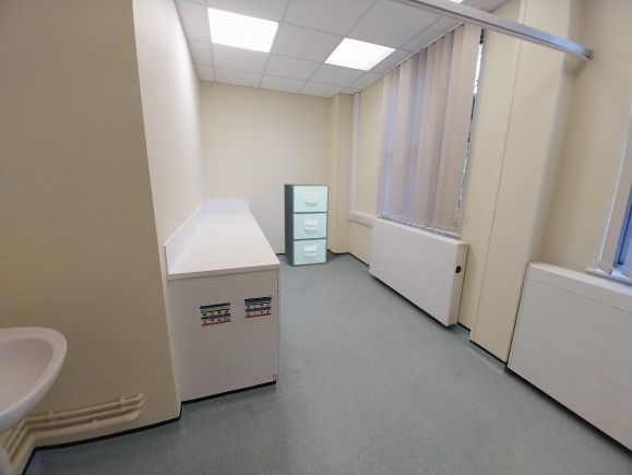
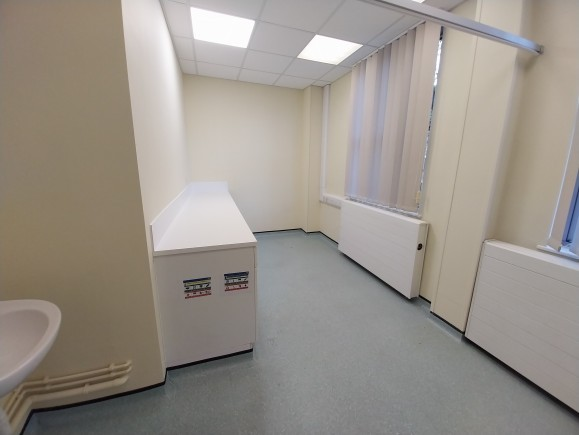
- filing cabinet [283,183,330,268]
